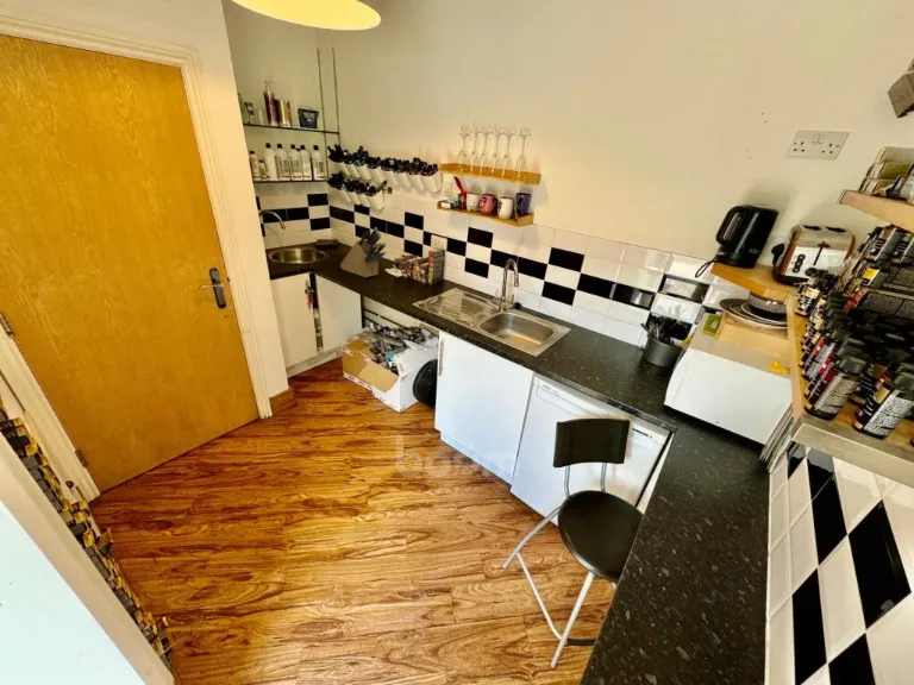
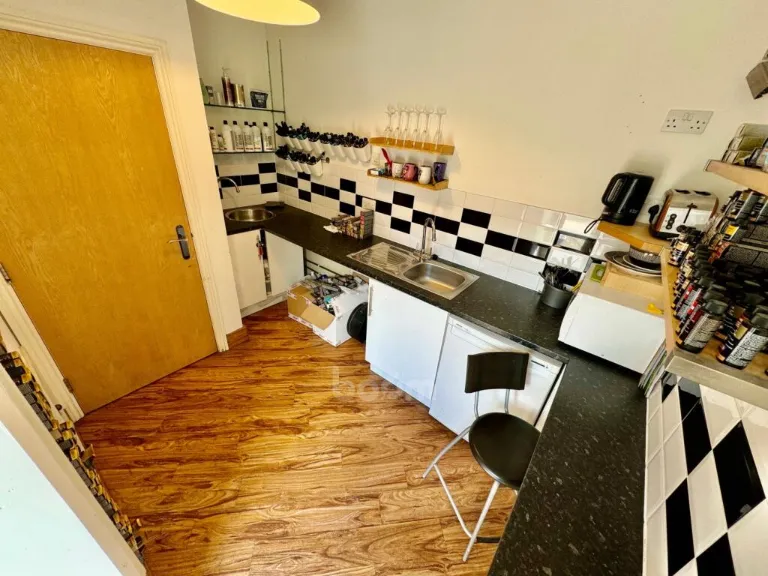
- knife block [339,227,387,278]
